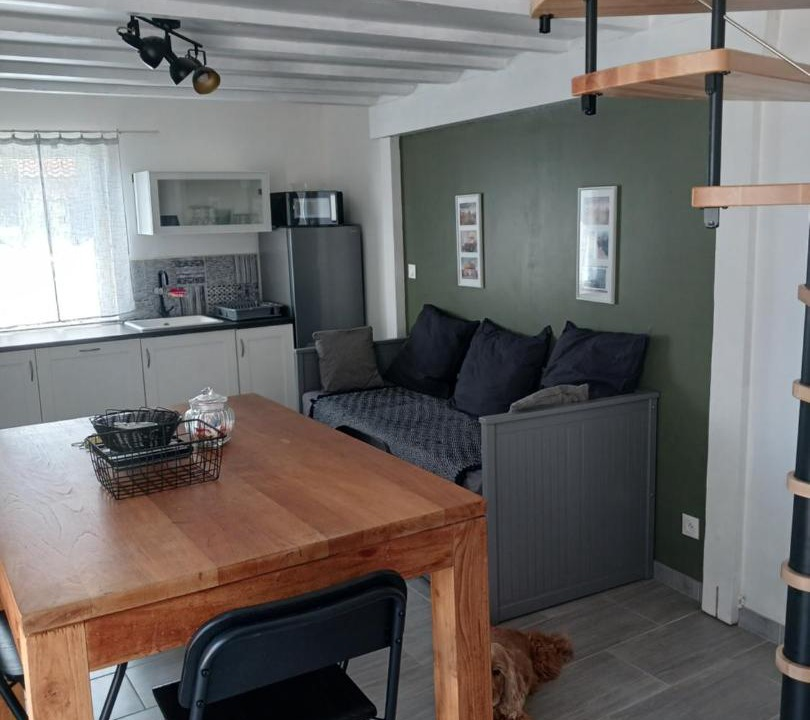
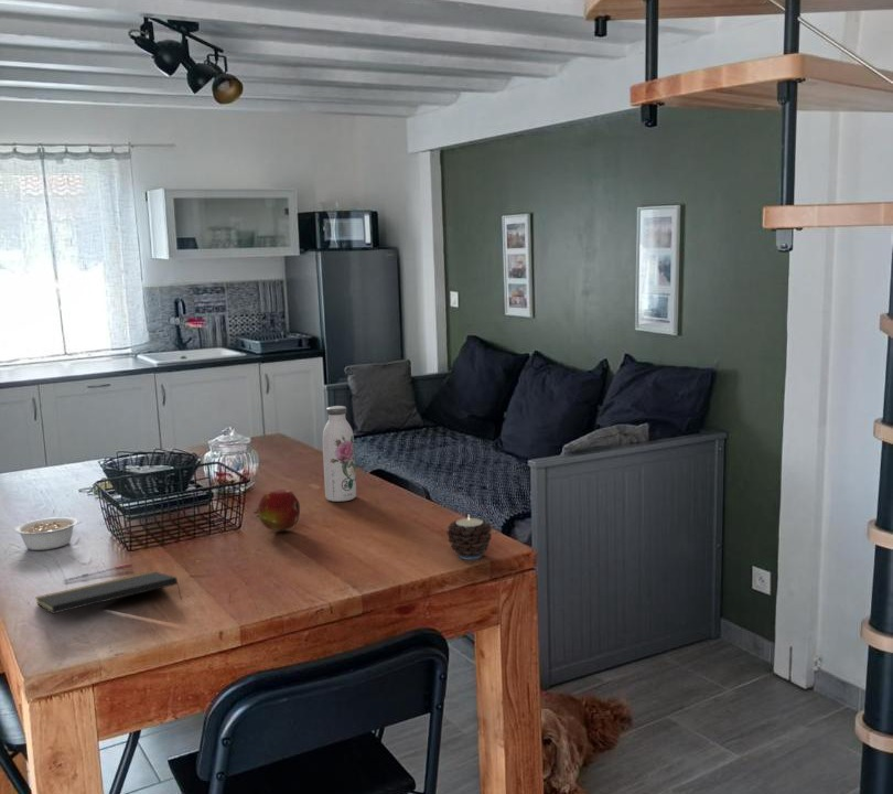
+ water bottle [322,405,357,503]
+ legume [13,516,84,551]
+ notepad [34,570,183,614]
+ candle [445,515,493,561]
+ pen [63,562,133,582]
+ fruit [252,489,301,532]
